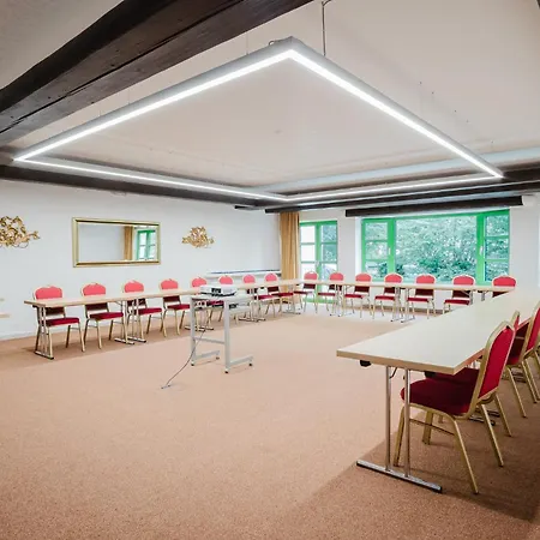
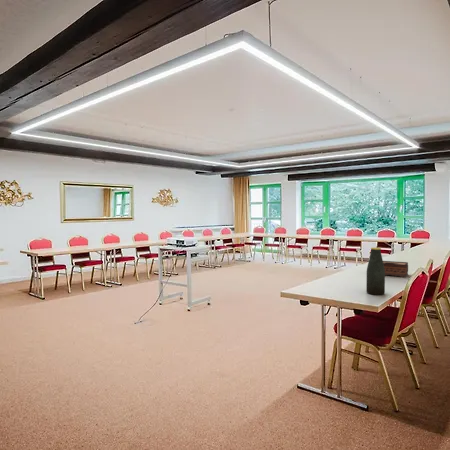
+ tissue box [383,260,409,278]
+ bottle [365,247,386,296]
